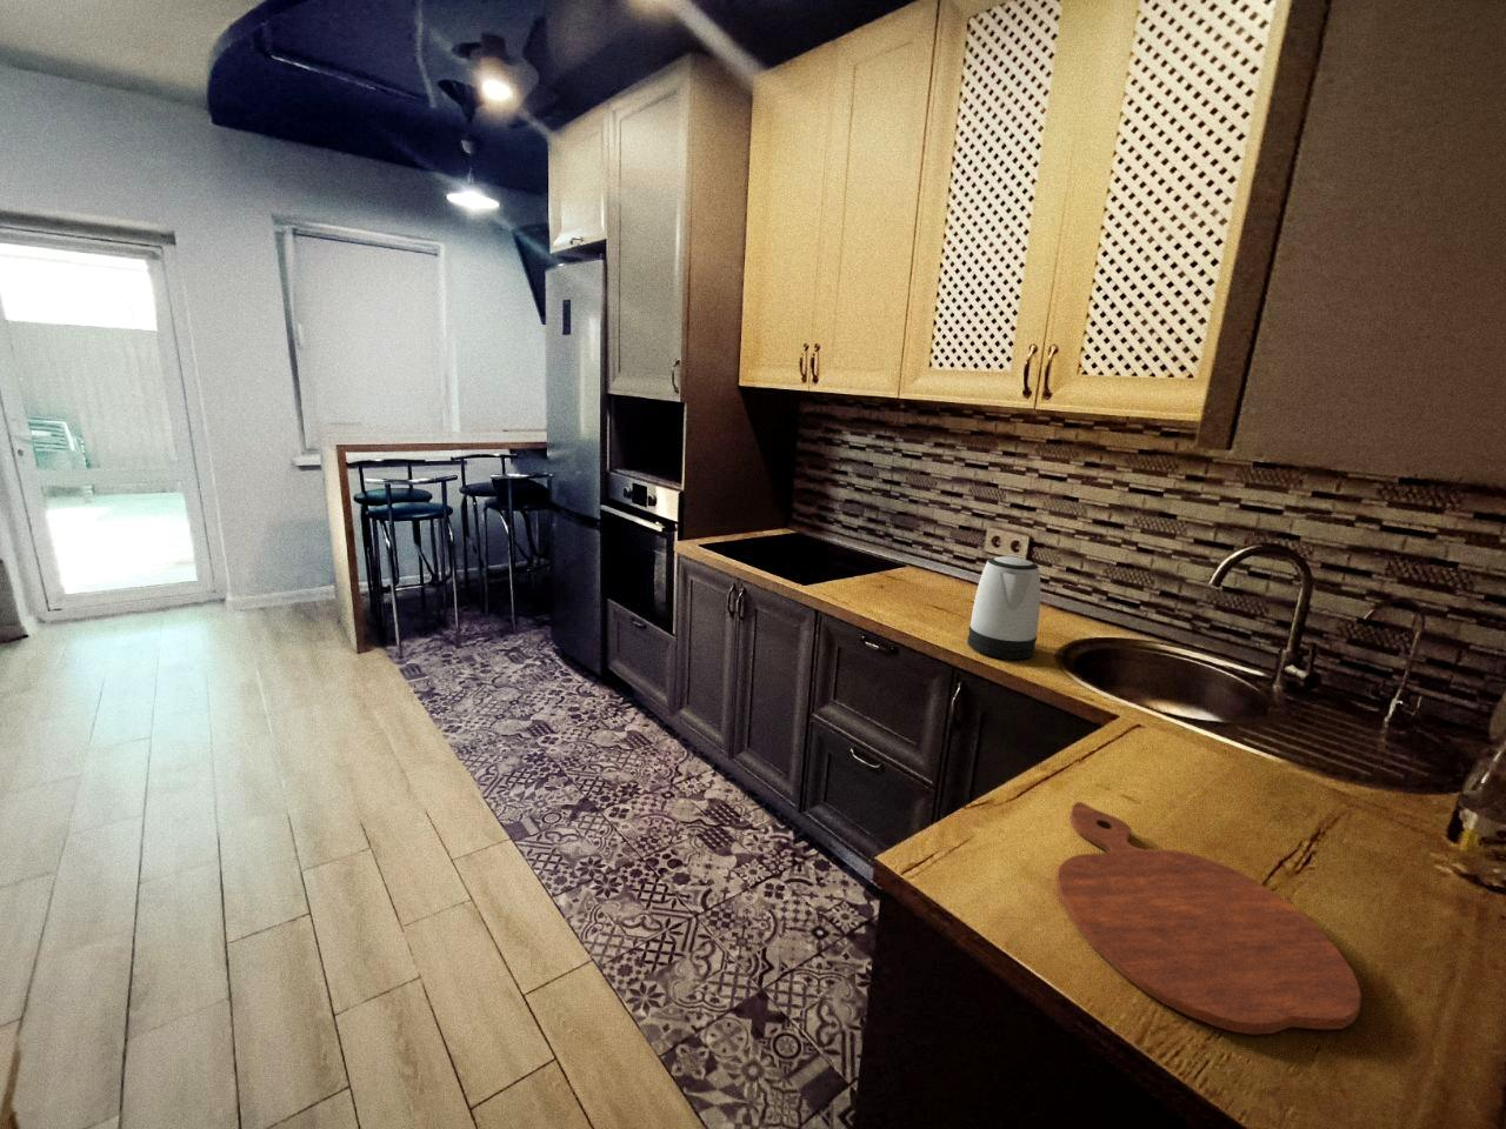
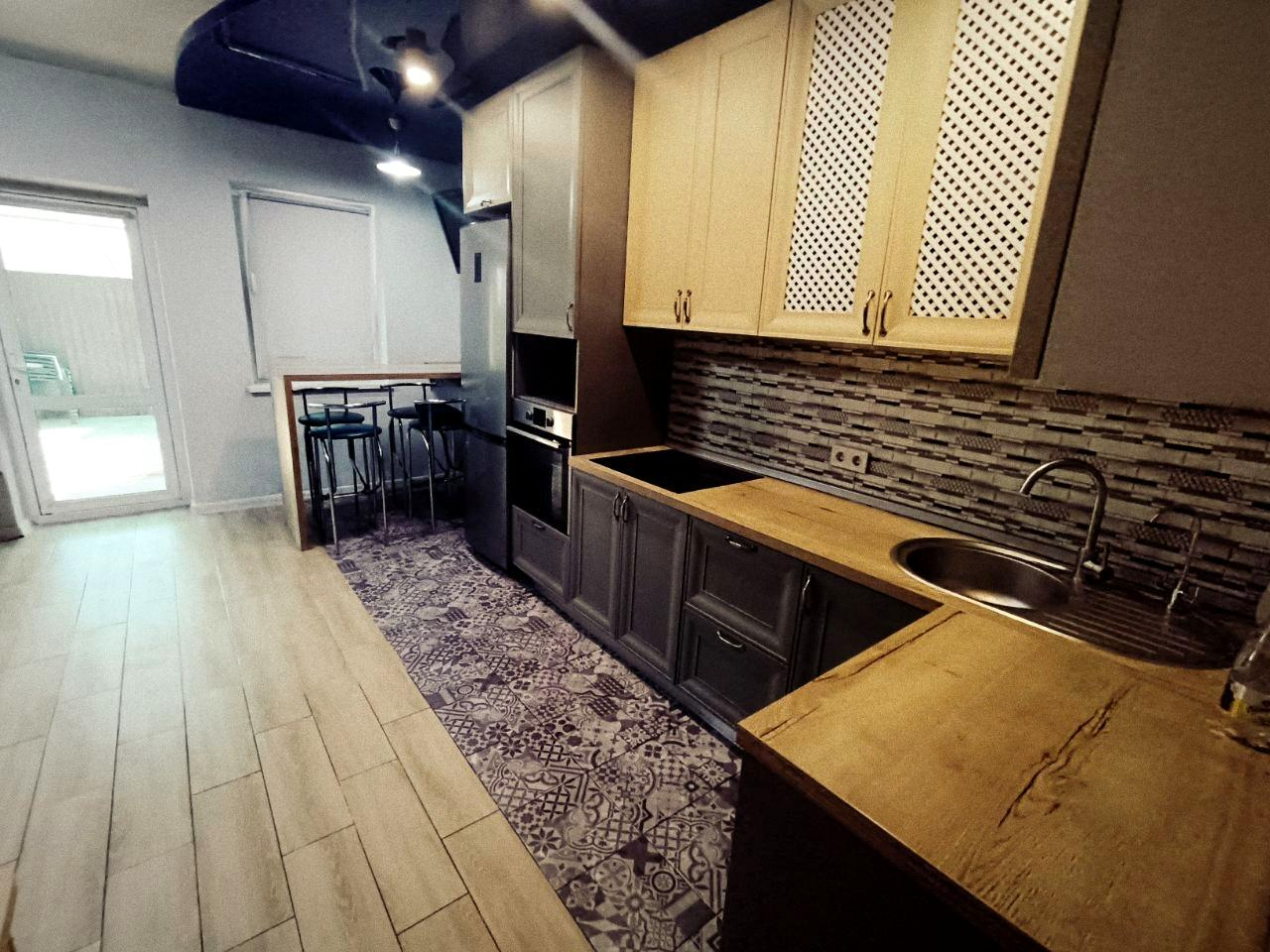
- cutting board [1055,800,1363,1036]
- kettle [966,555,1041,659]
